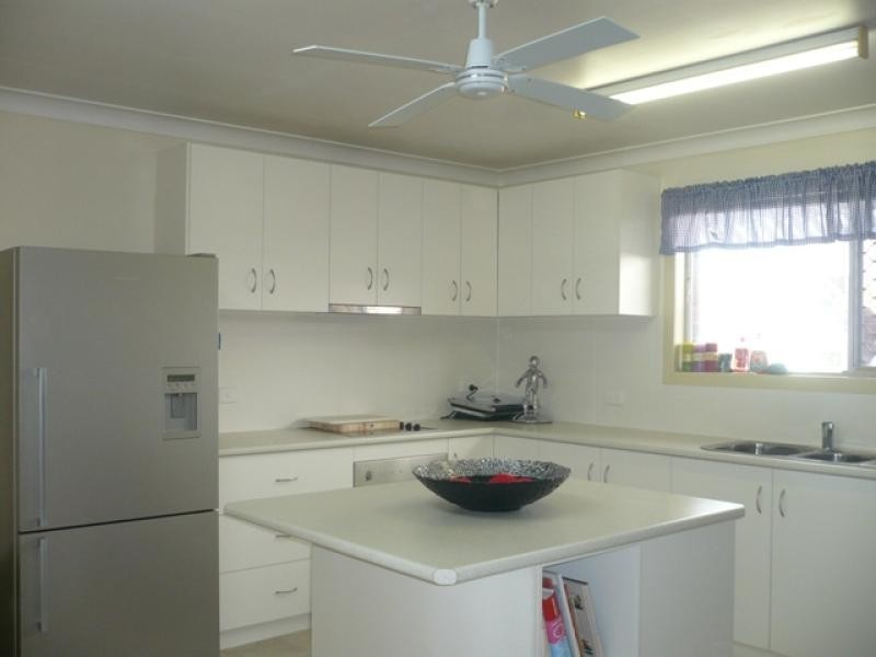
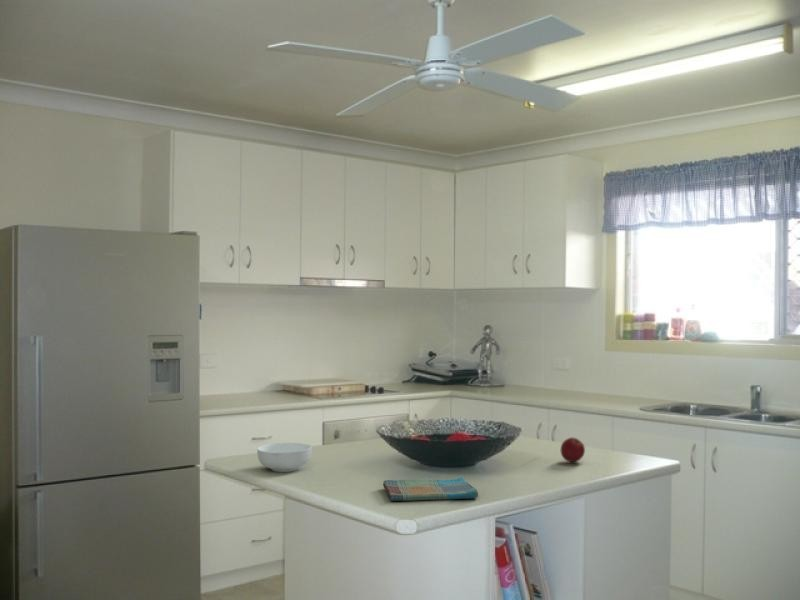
+ apple [560,436,586,463]
+ dish towel [382,476,479,502]
+ cereal bowl [256,442,313,473]
